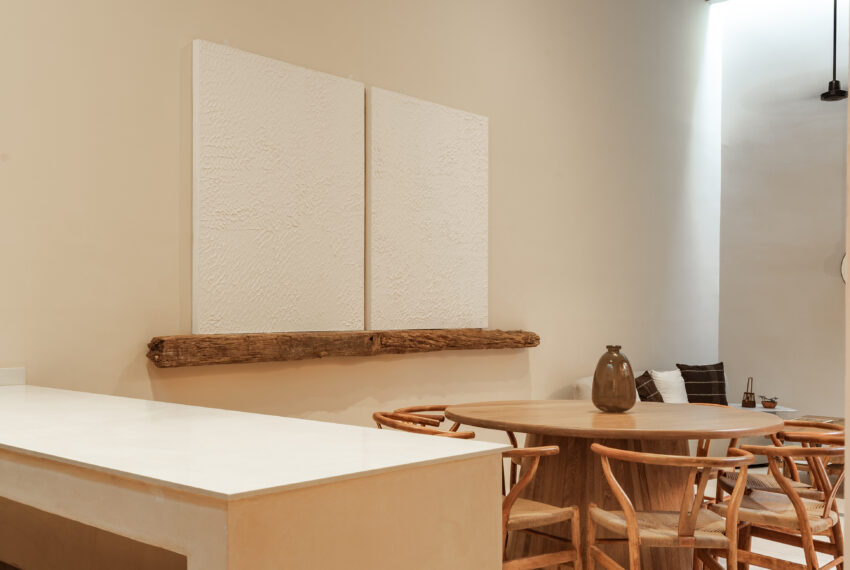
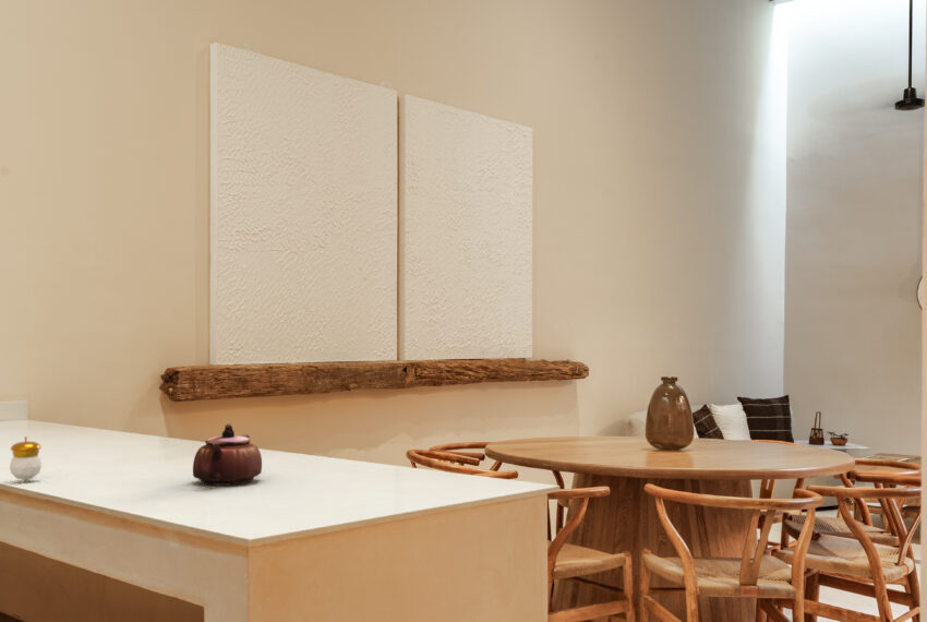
+ candle [9,435,43,481]
+ teapot [192,422,263,487]
